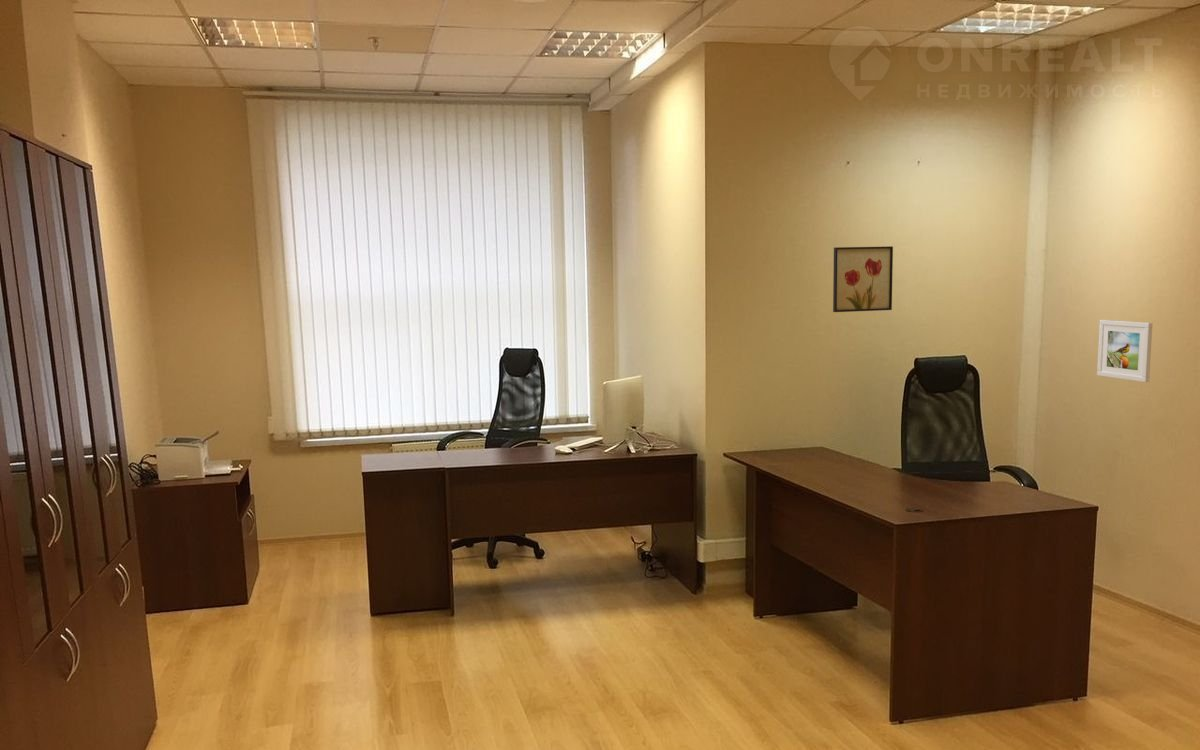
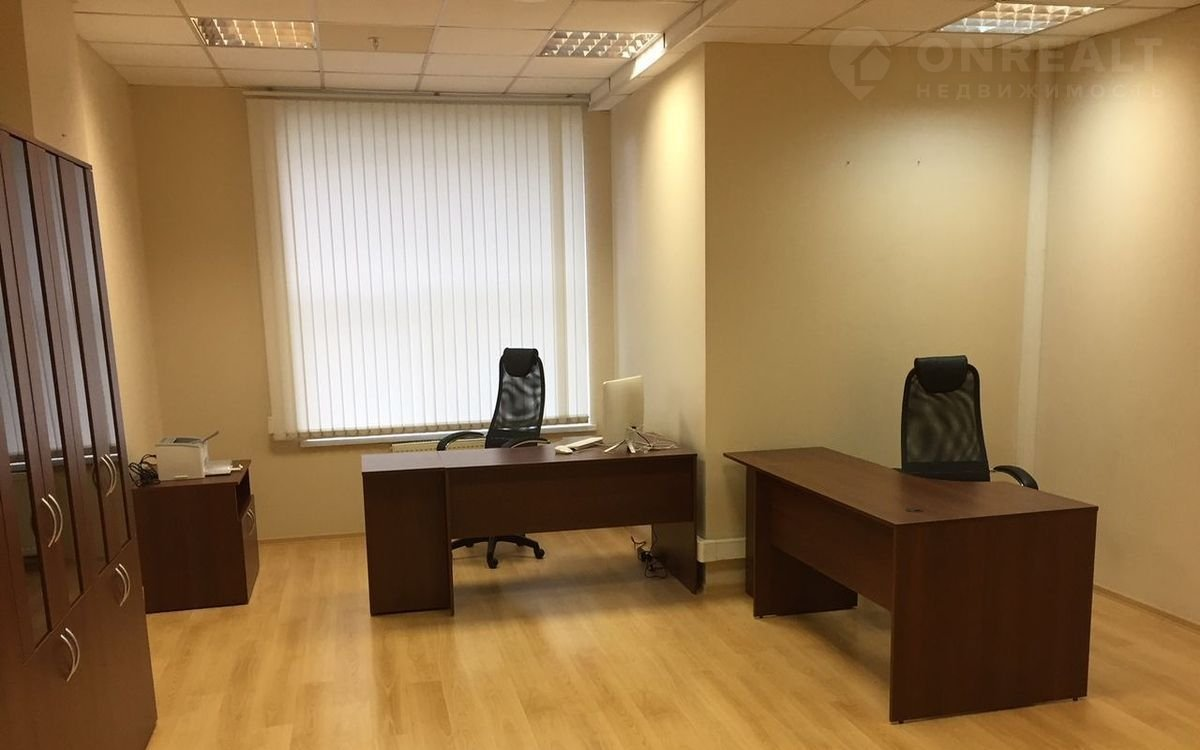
- wall art [832,245,894,313]
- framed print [1096,319,1153,383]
